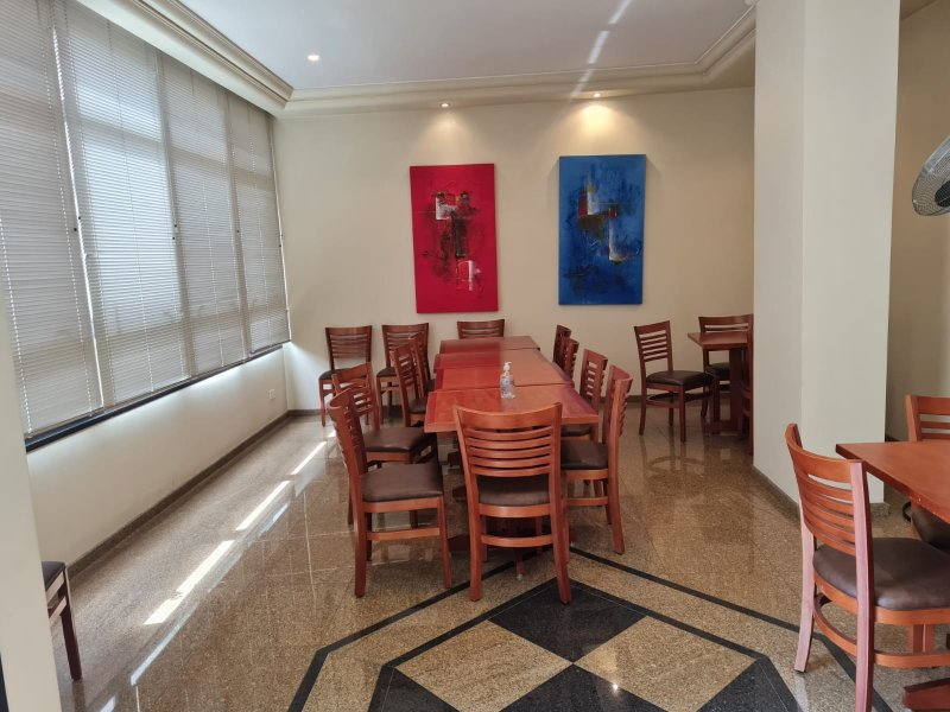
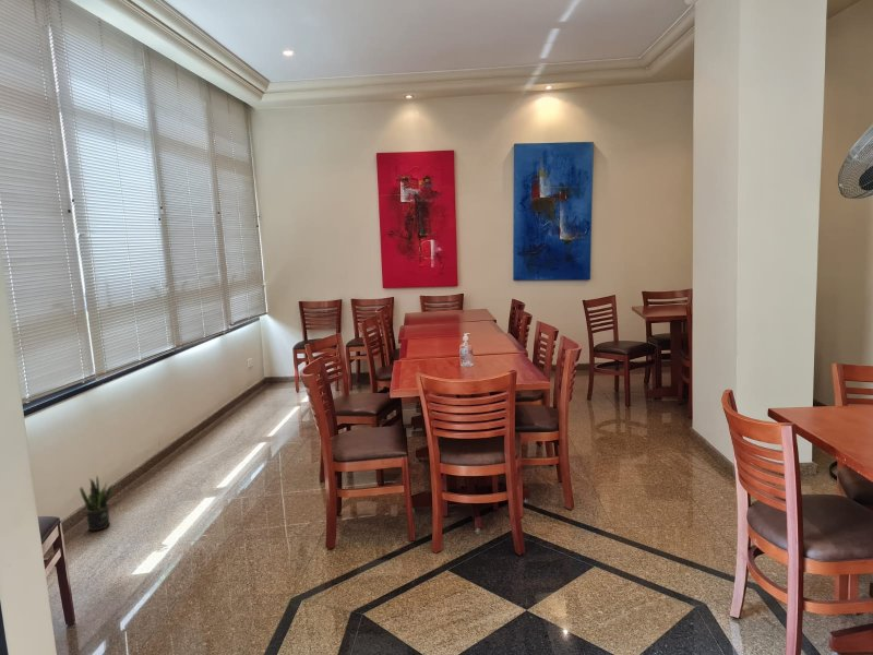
+ potted plant [79,475,119,532]
